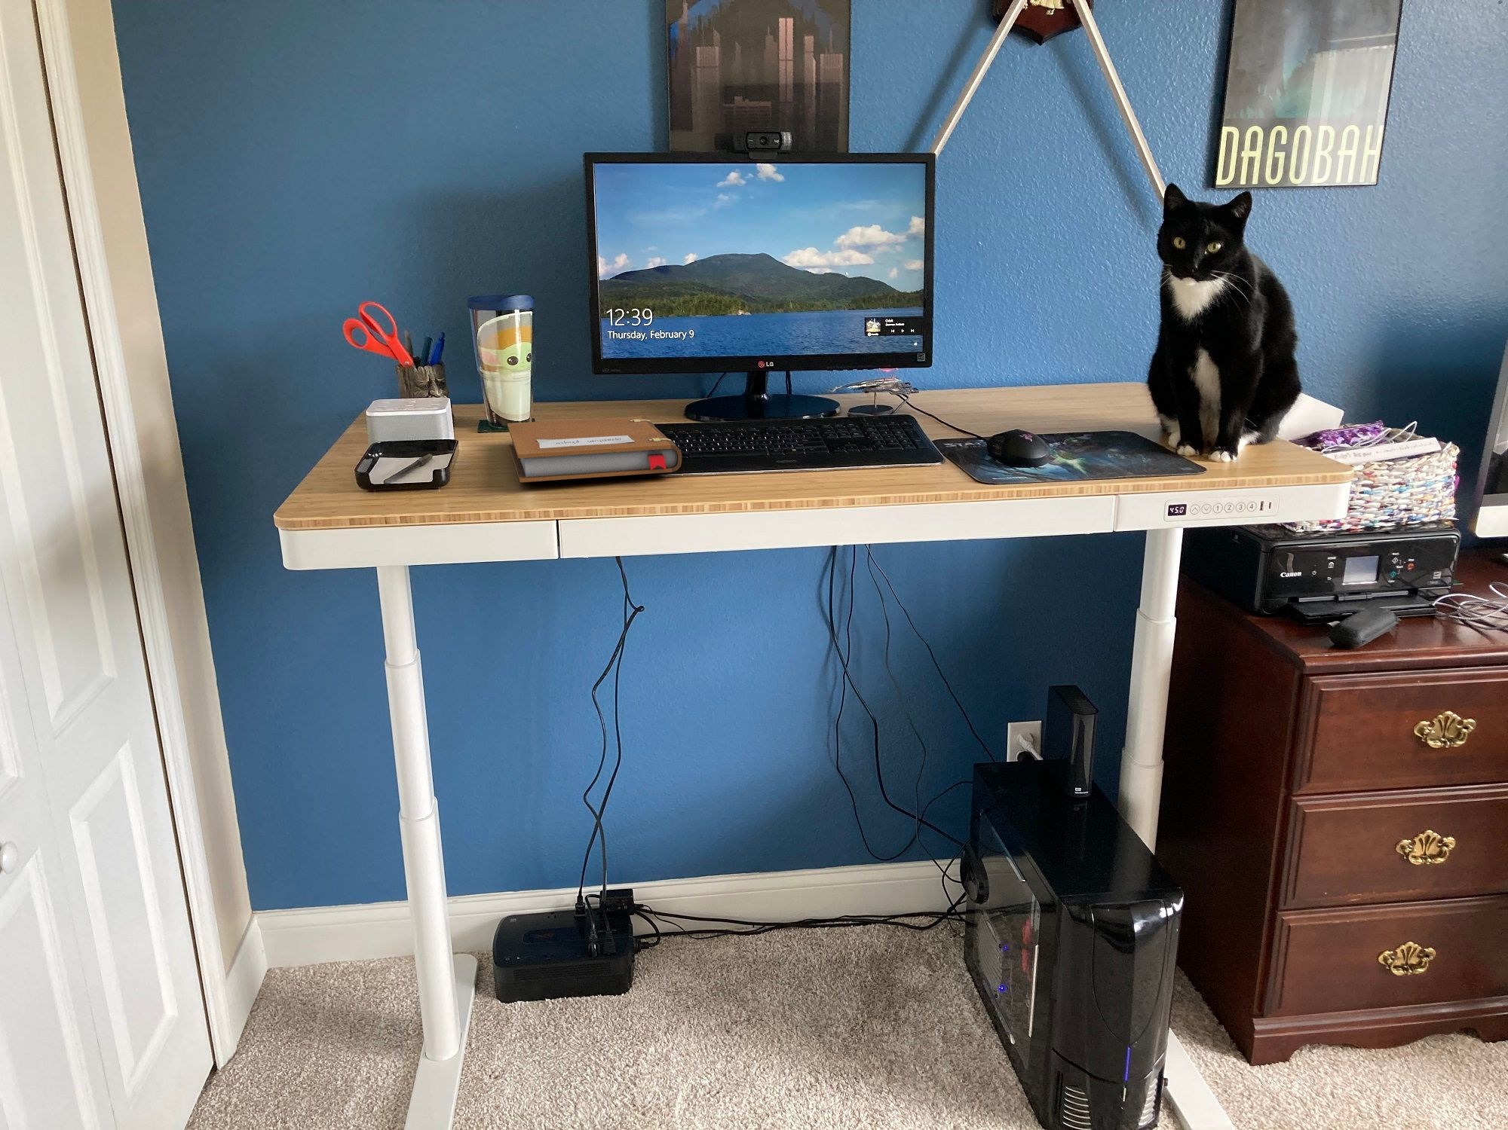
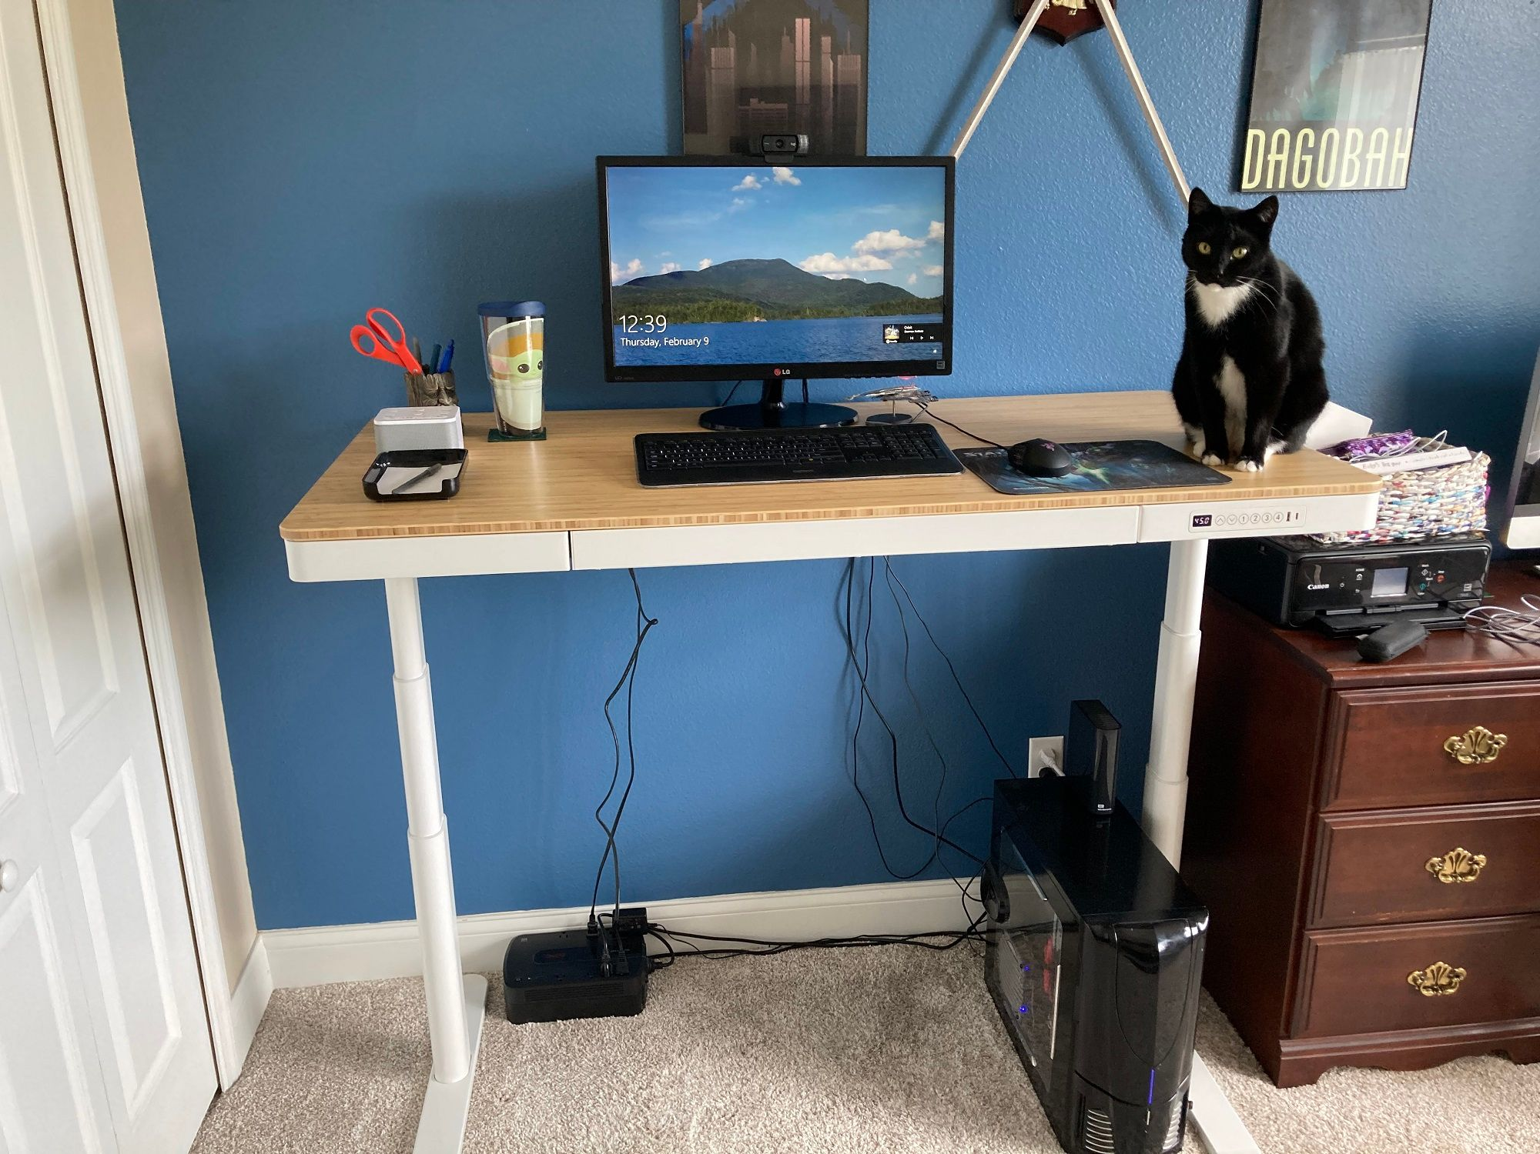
- notebook [507,415,683,483]
